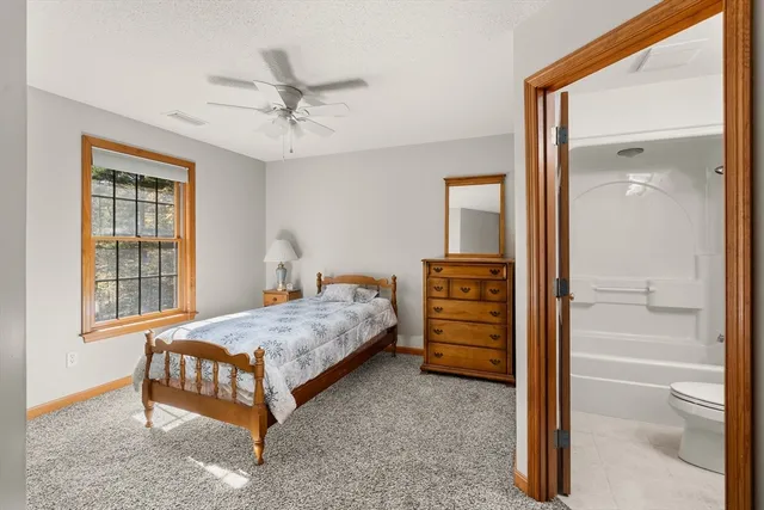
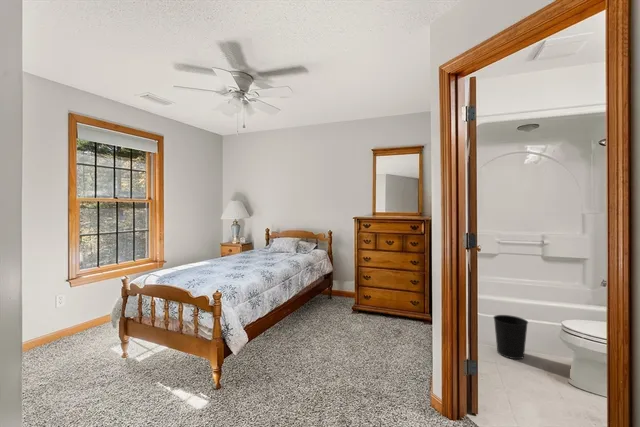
+ wastebasket [492,314,529,360]
